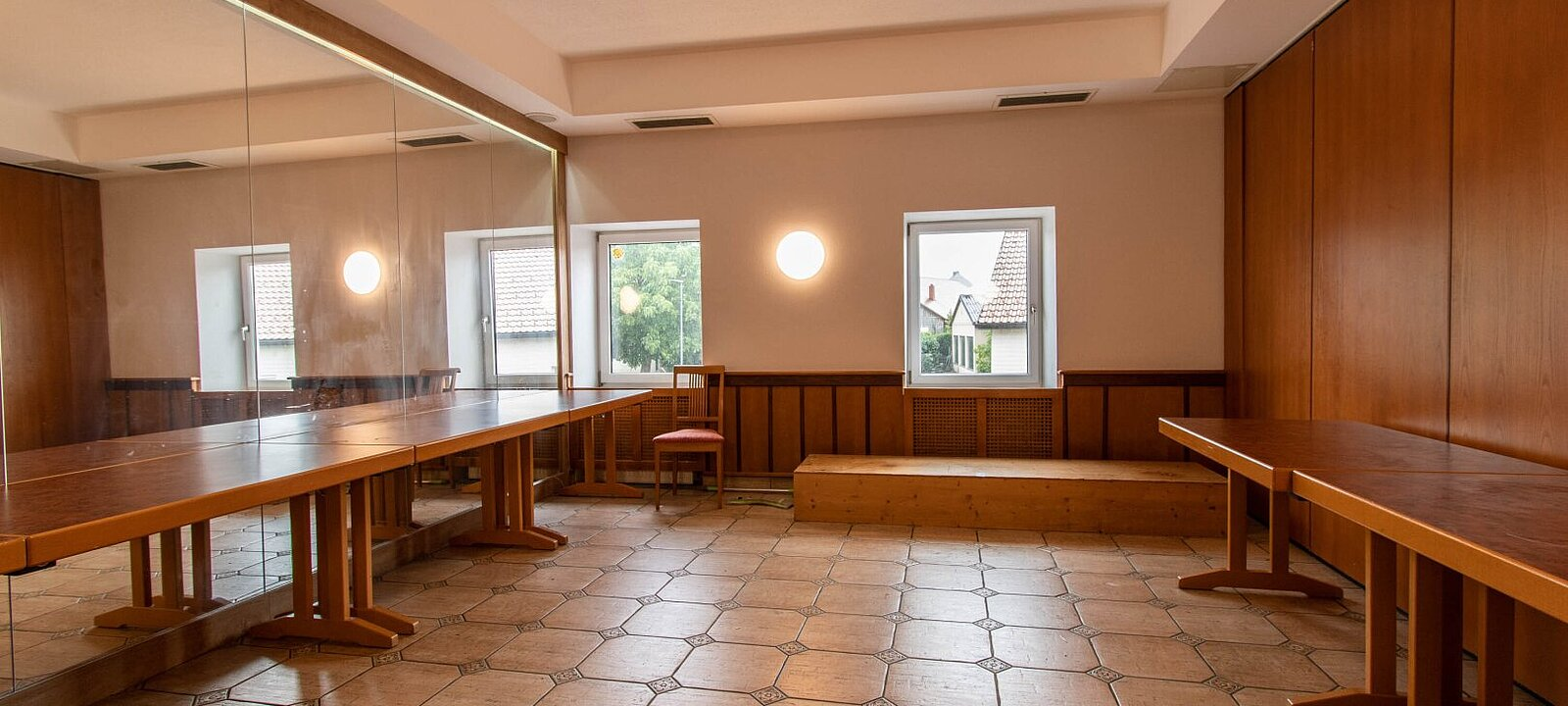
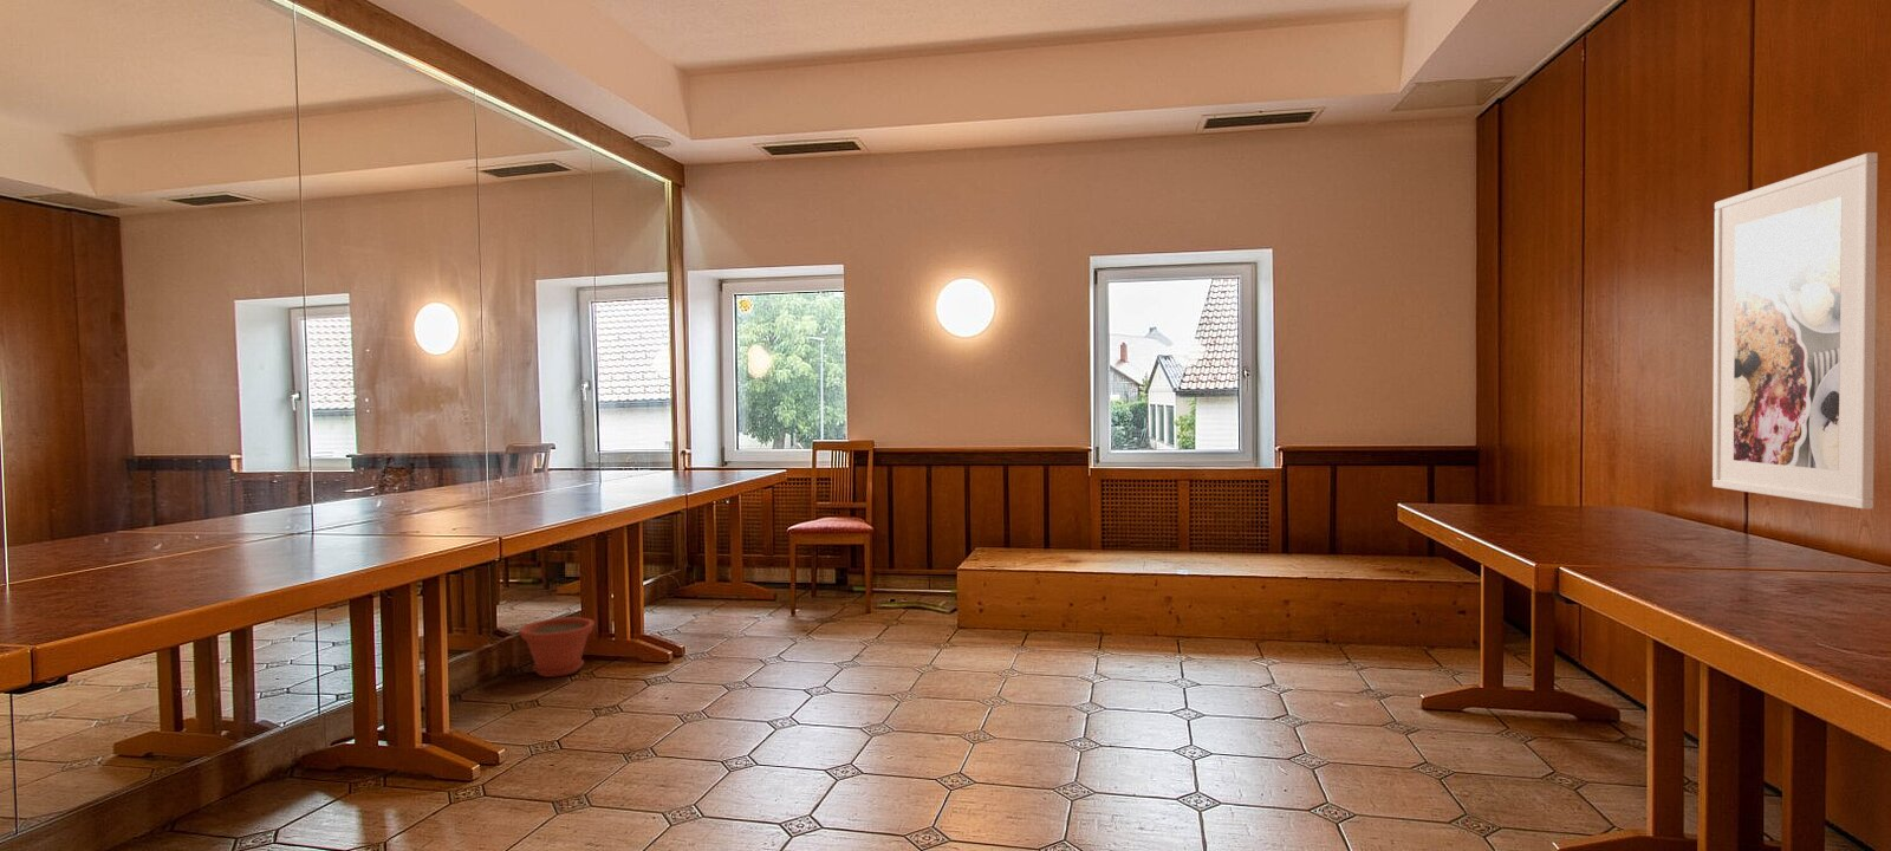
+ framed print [1711,152,1879,510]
+ plant pot [517,617,596,679]
